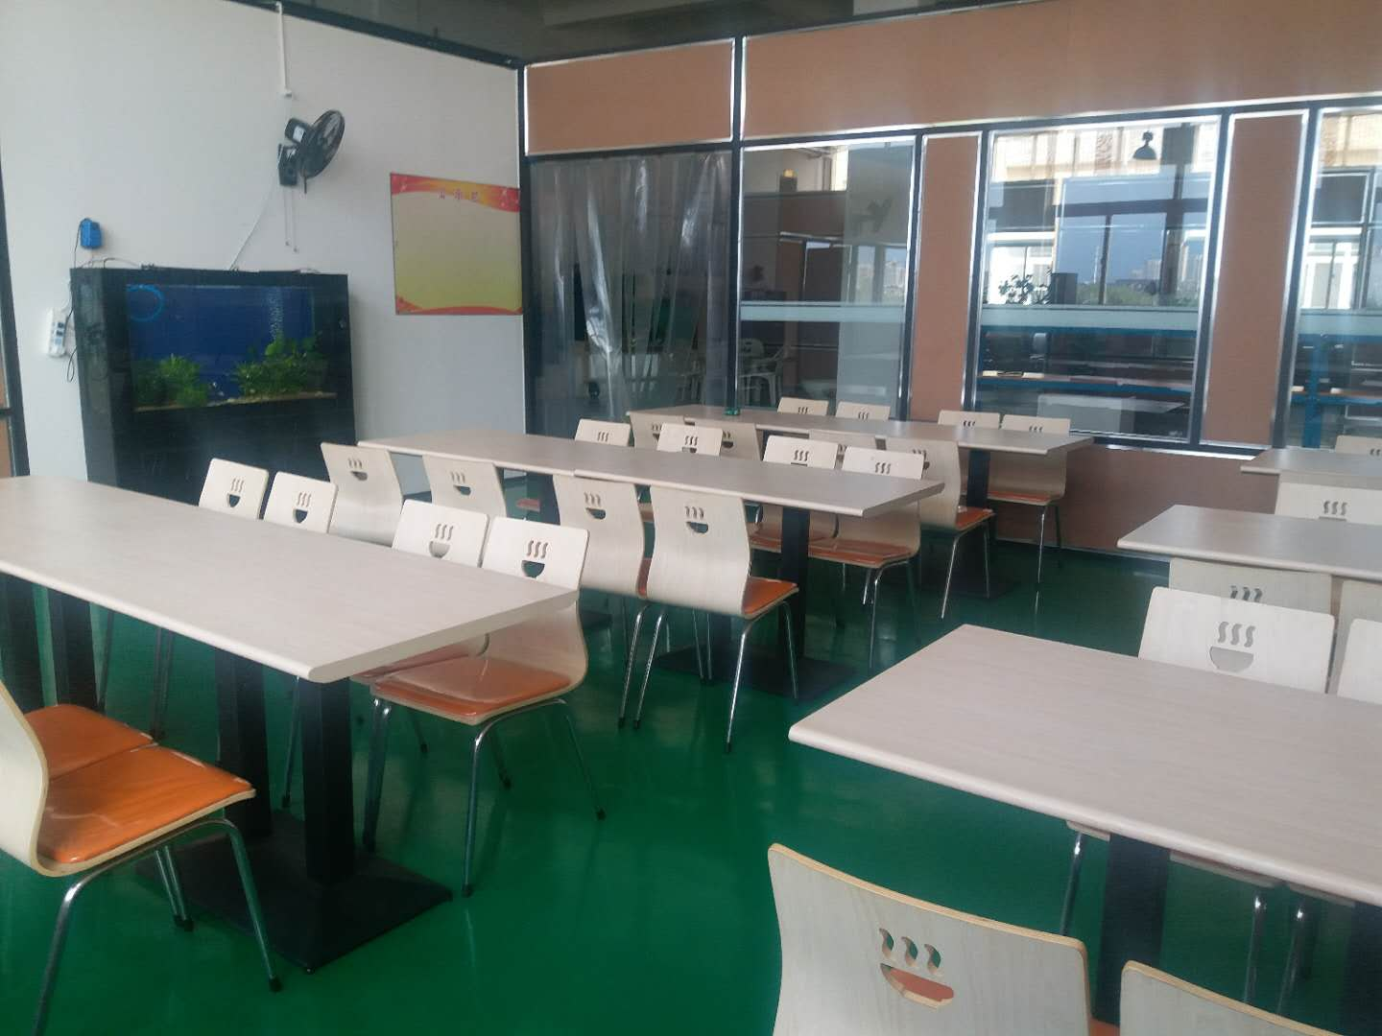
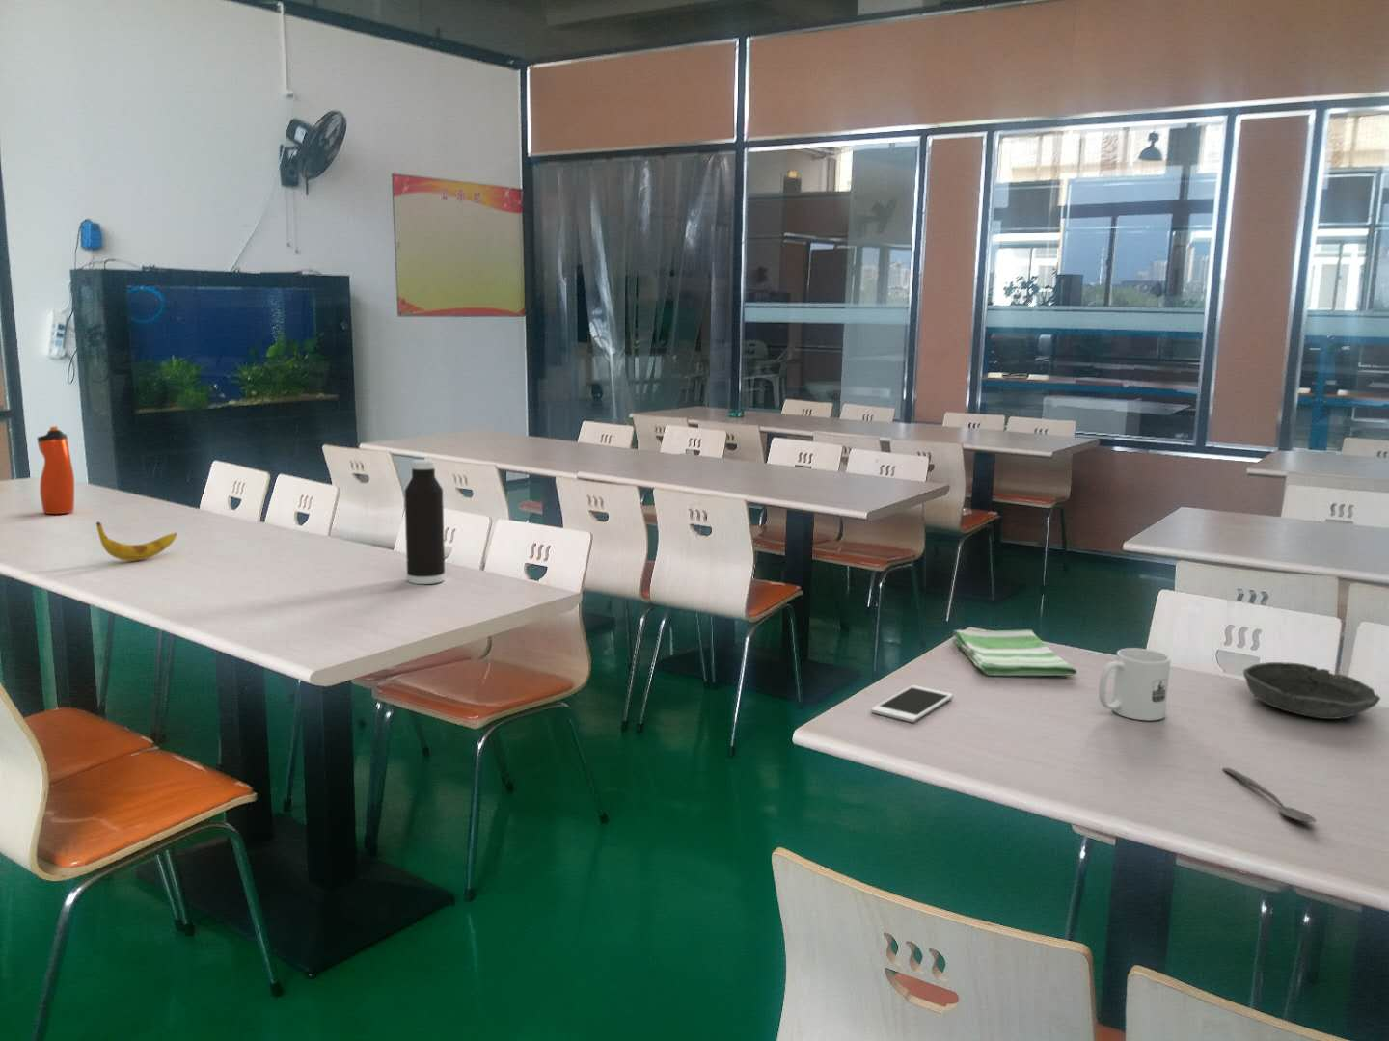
+ mug [1098,646,1172,721]
+ cell phone [871,685,954,723]
+ water bottle [36,425,75,515]
+ bowl [1242,662,1382,720]
+ water bottle [404,459,445,585]
+ banana [95,520,178,562]
+ spoon [1222,768,1318,823]
+ dish towel [952,630,1078,677]
